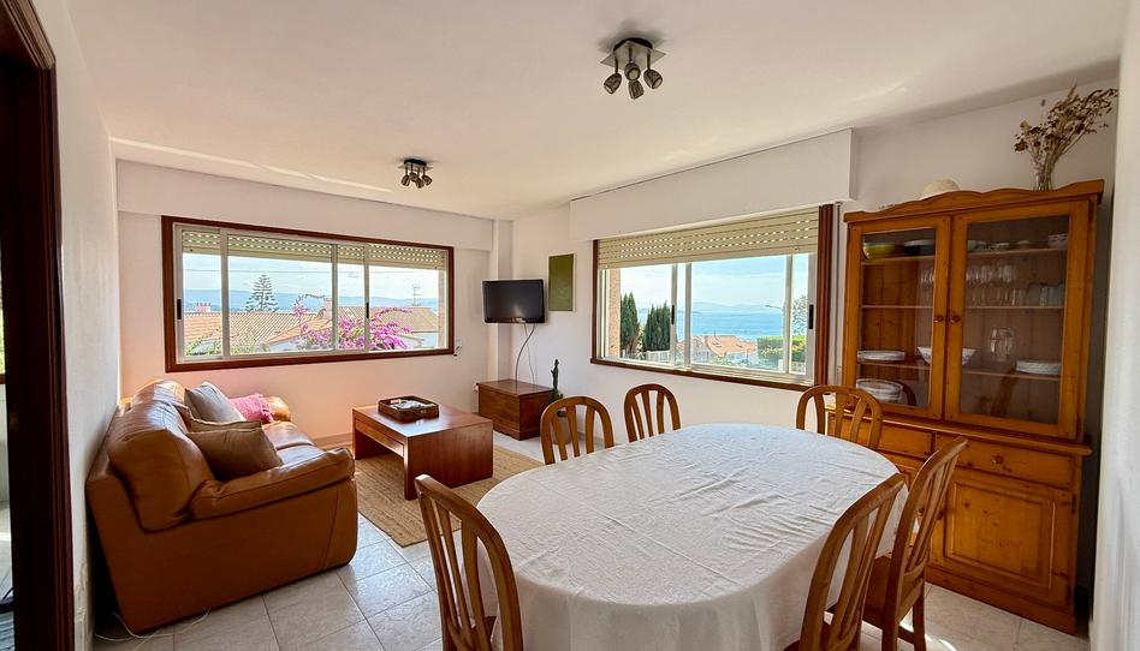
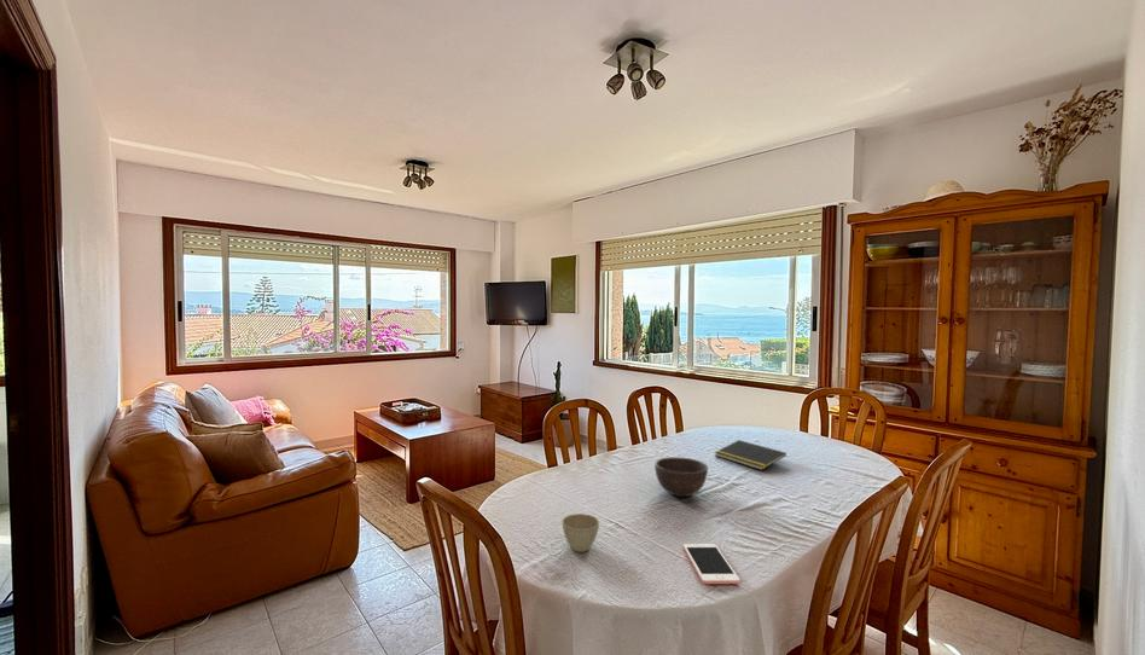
+ bowl [653,456,709,498]
+ flower pot [560,512,600,553]
+ notepad [714,439,787,471]
+ cell phone [682,543,740,585]
